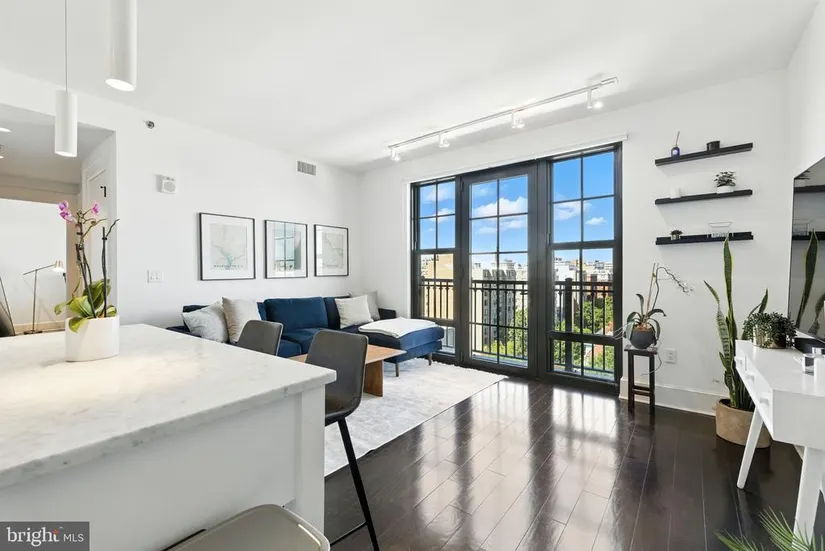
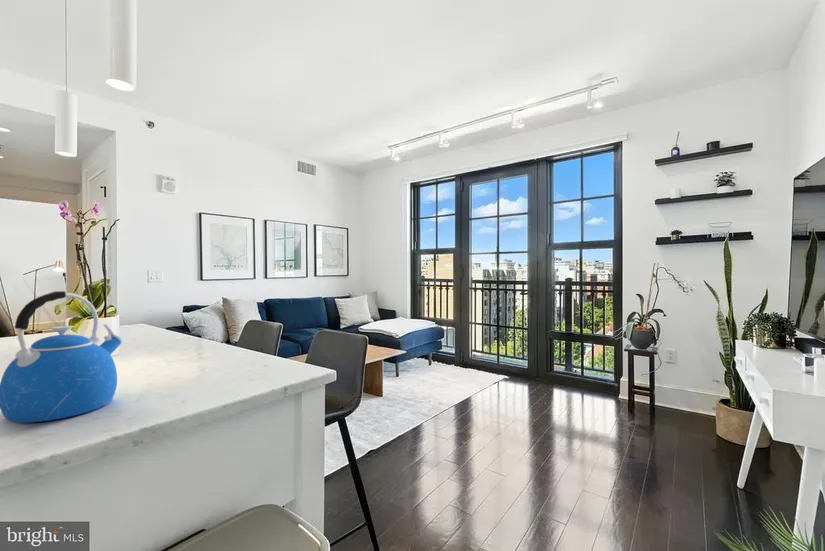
+ kettle [0,290,123,424]
